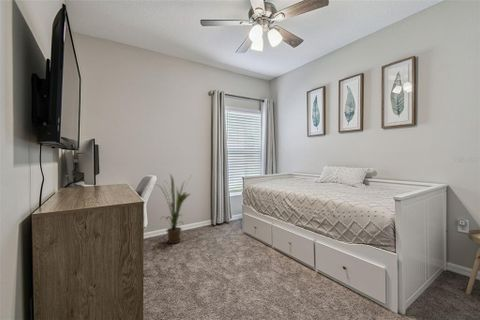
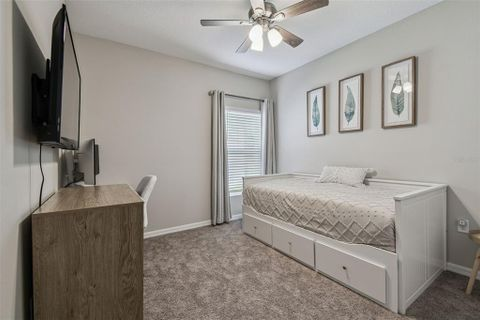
- house plant [154,172,192,245]
